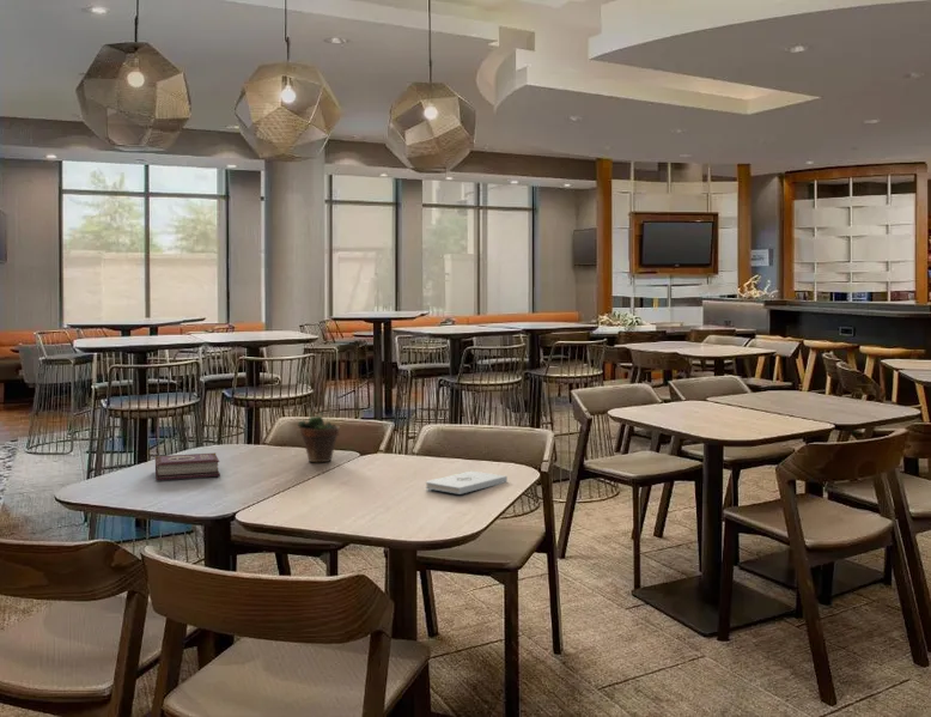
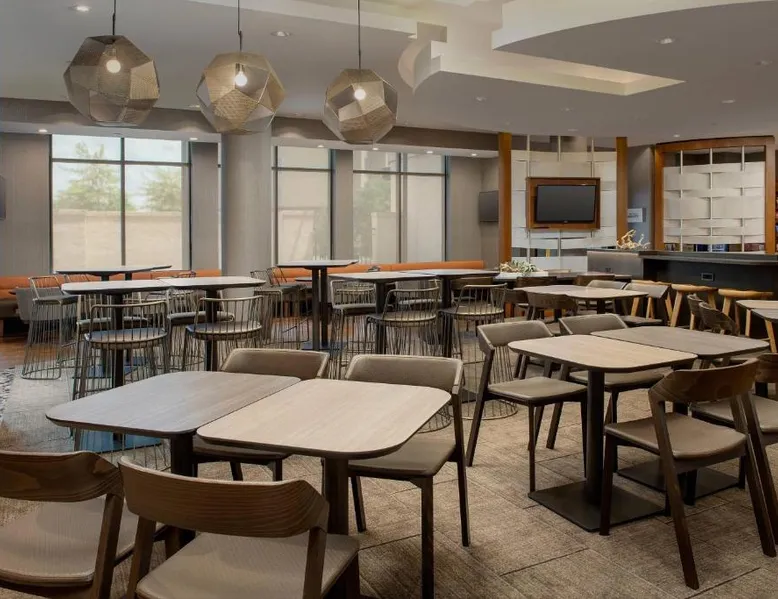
- notepad [425,470,509,496]
- succulent plant [297,399,340,463]
- book [154,451,221,481]
